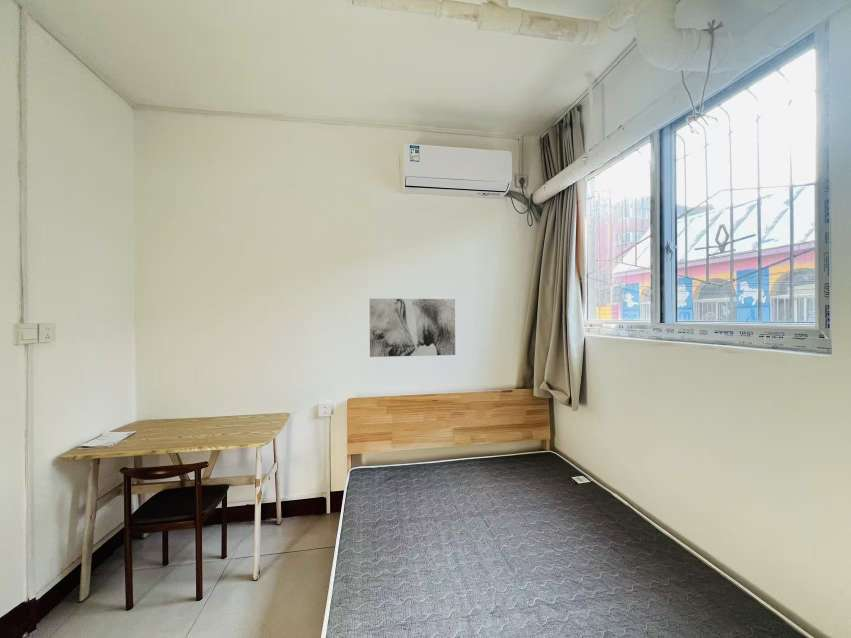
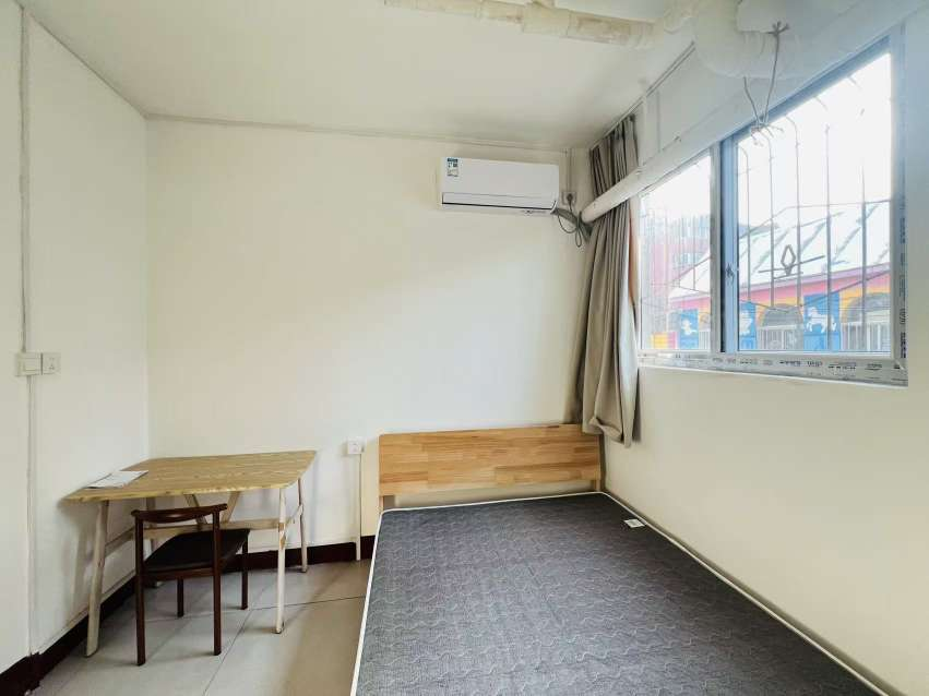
- wall art [369,298,456,358]
